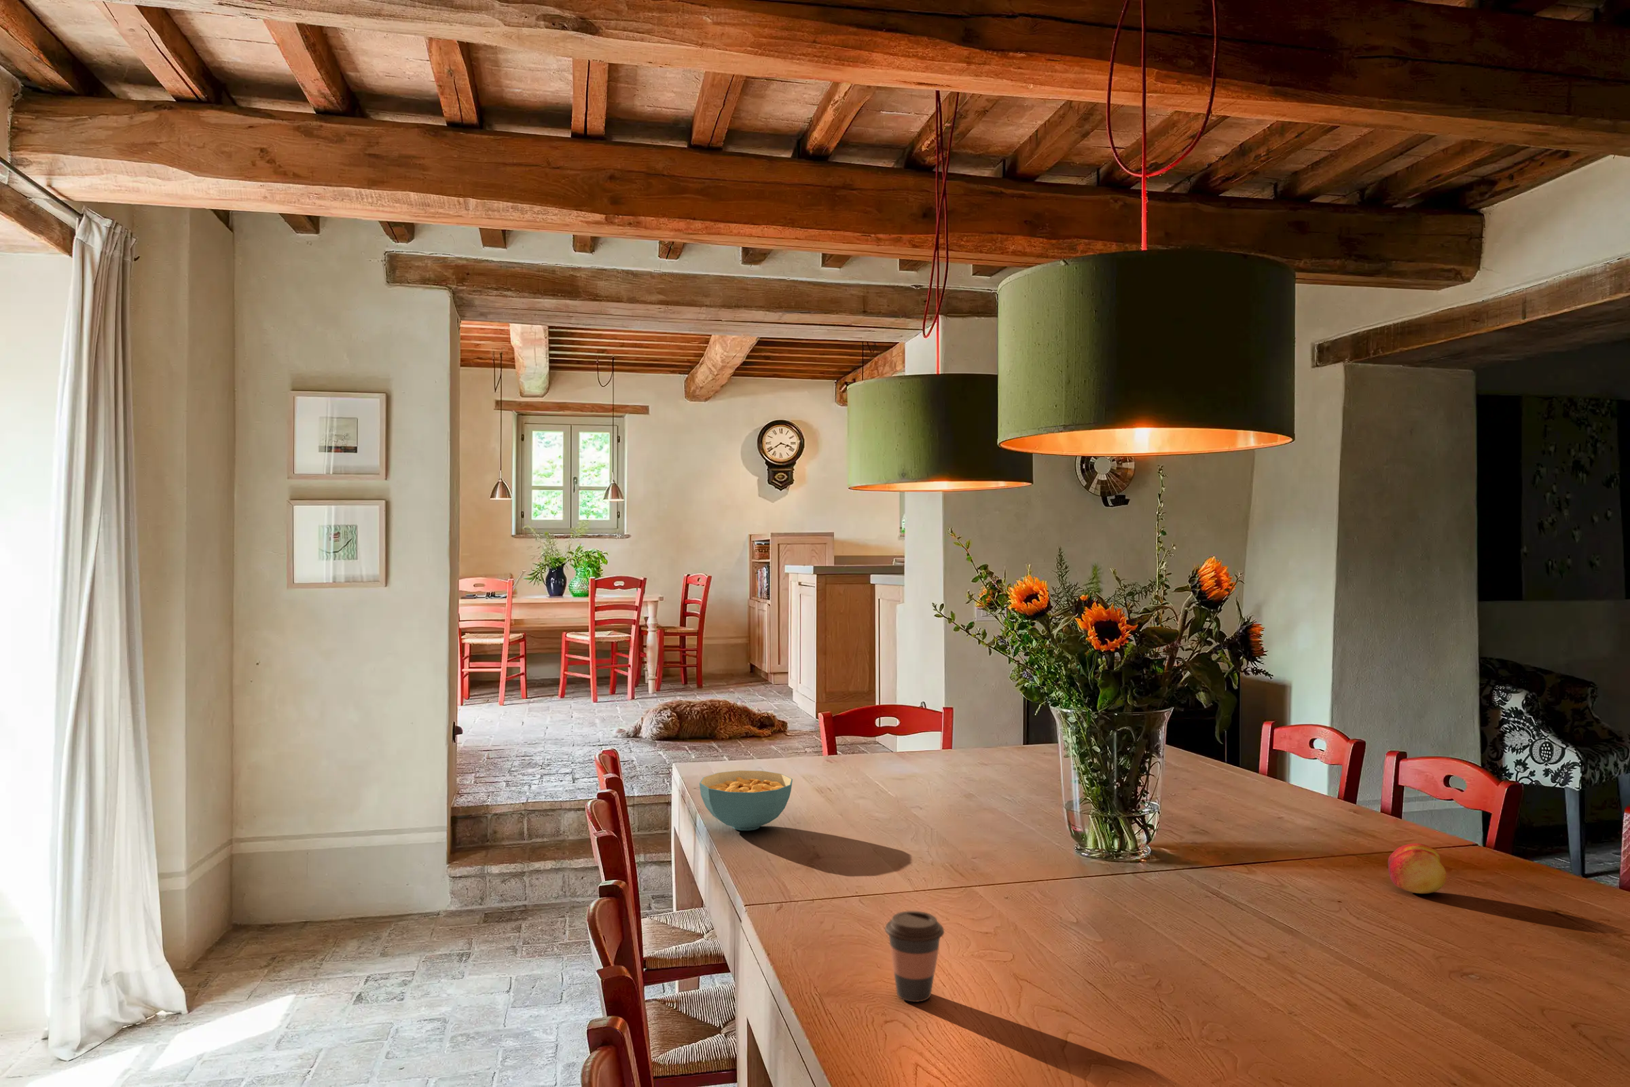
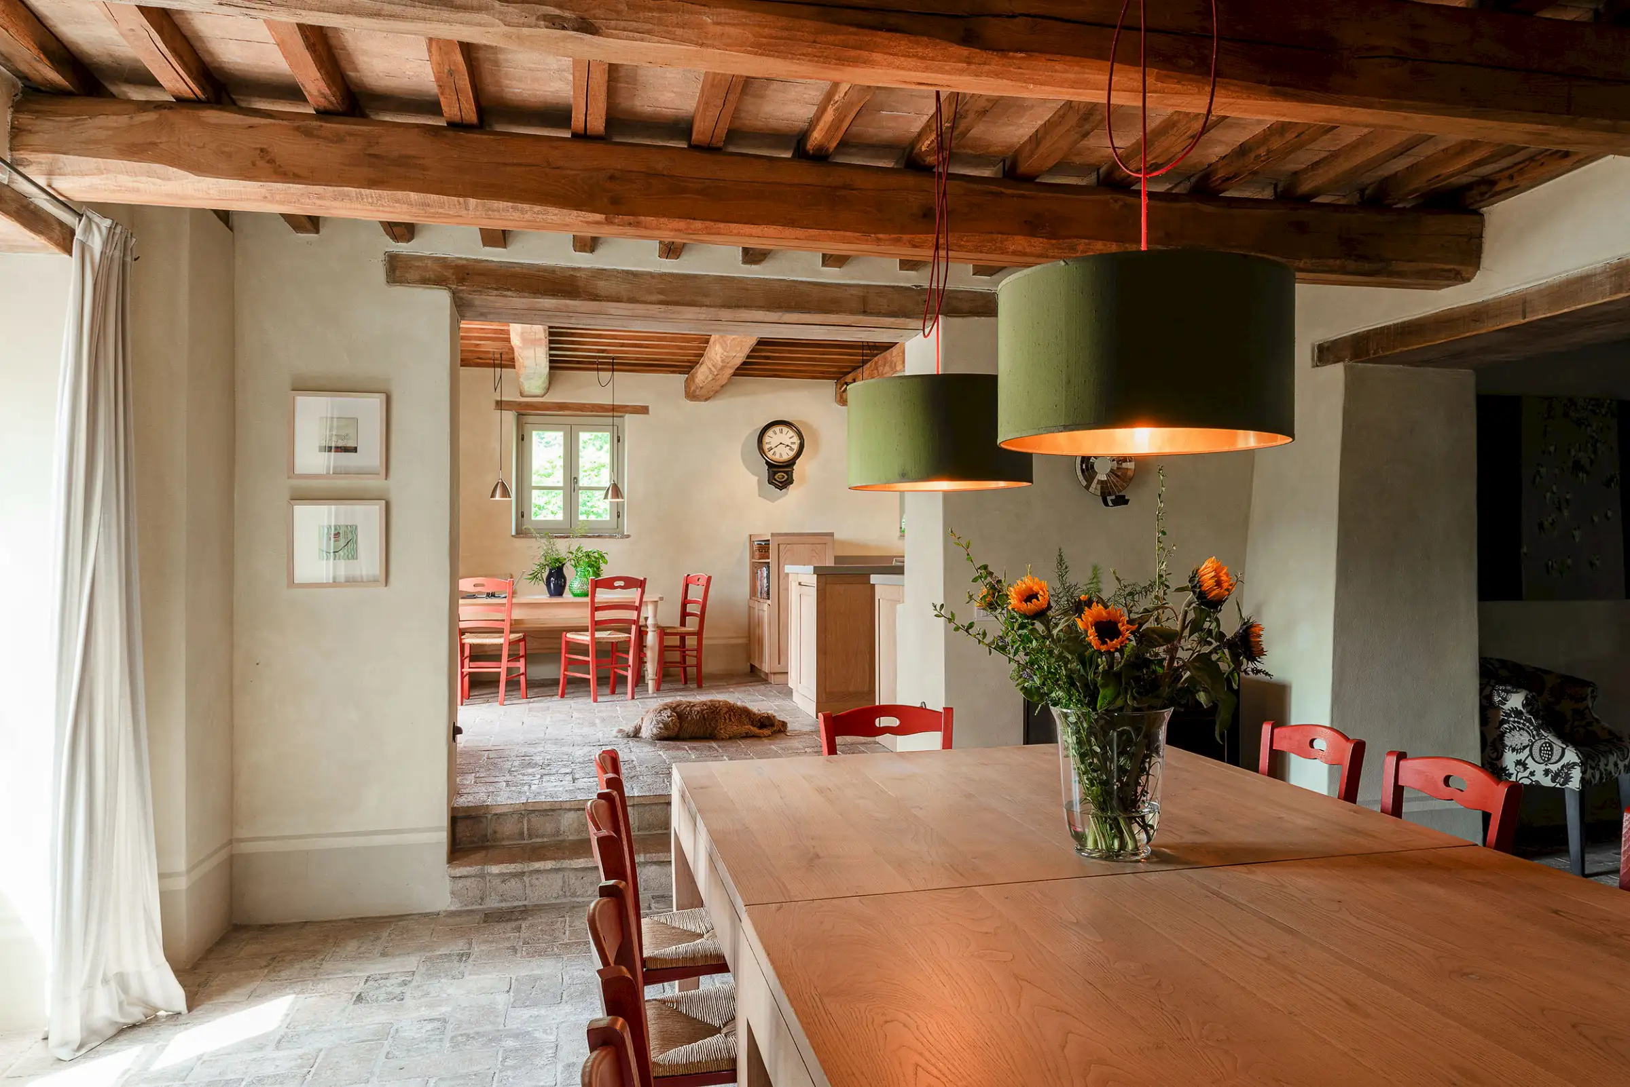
- coffee cup [885,911,944,1003]
- fruit [1387,843,1447,894]
- cereal bowl [699,769,794,831]
